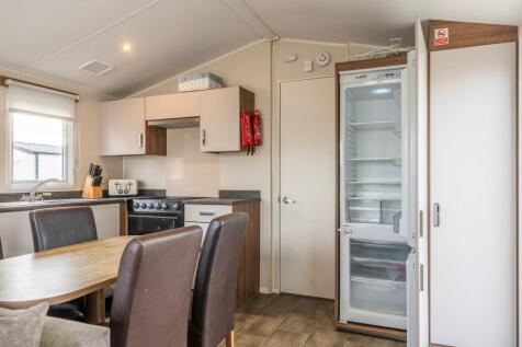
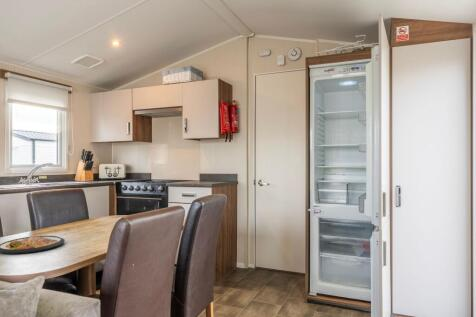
+ dish [0,235,66,255]
